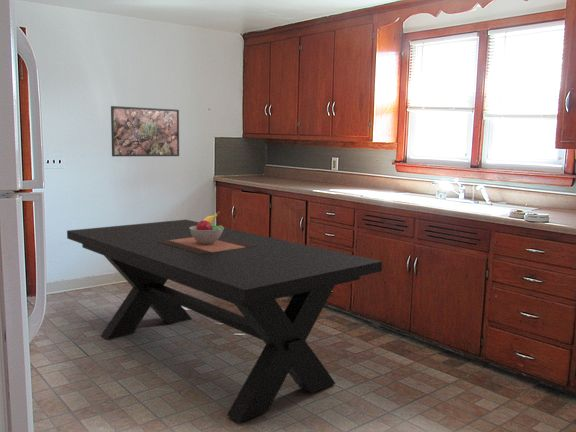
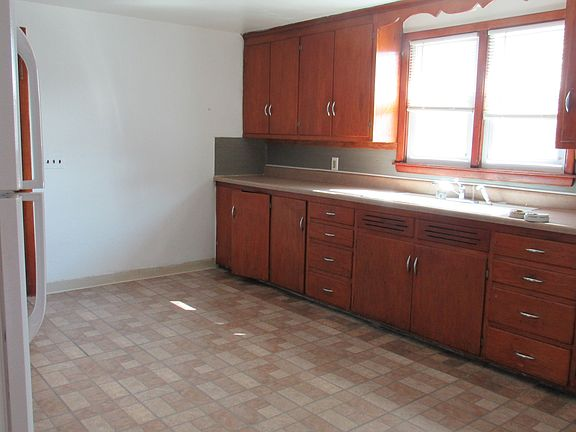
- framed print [110,105,180,157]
- dining table [66,211,383,424]
